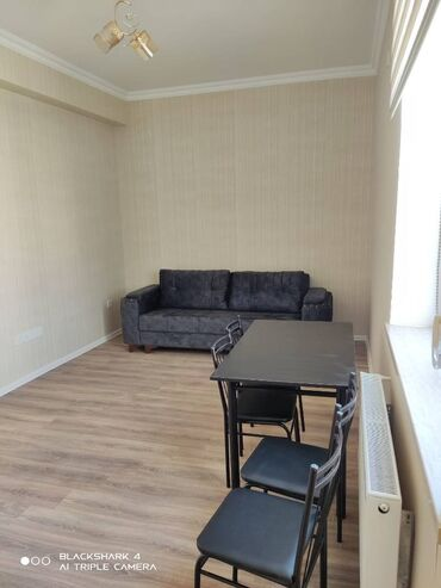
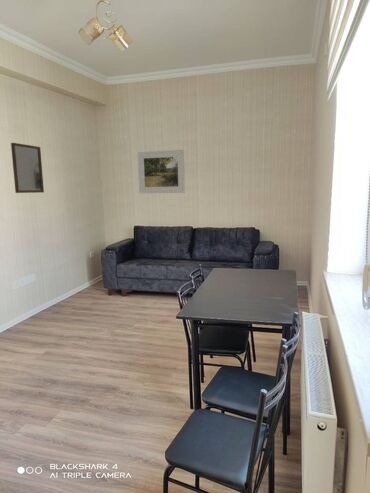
+ home mirror [10,142,45,194]
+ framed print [137,149,186,195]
